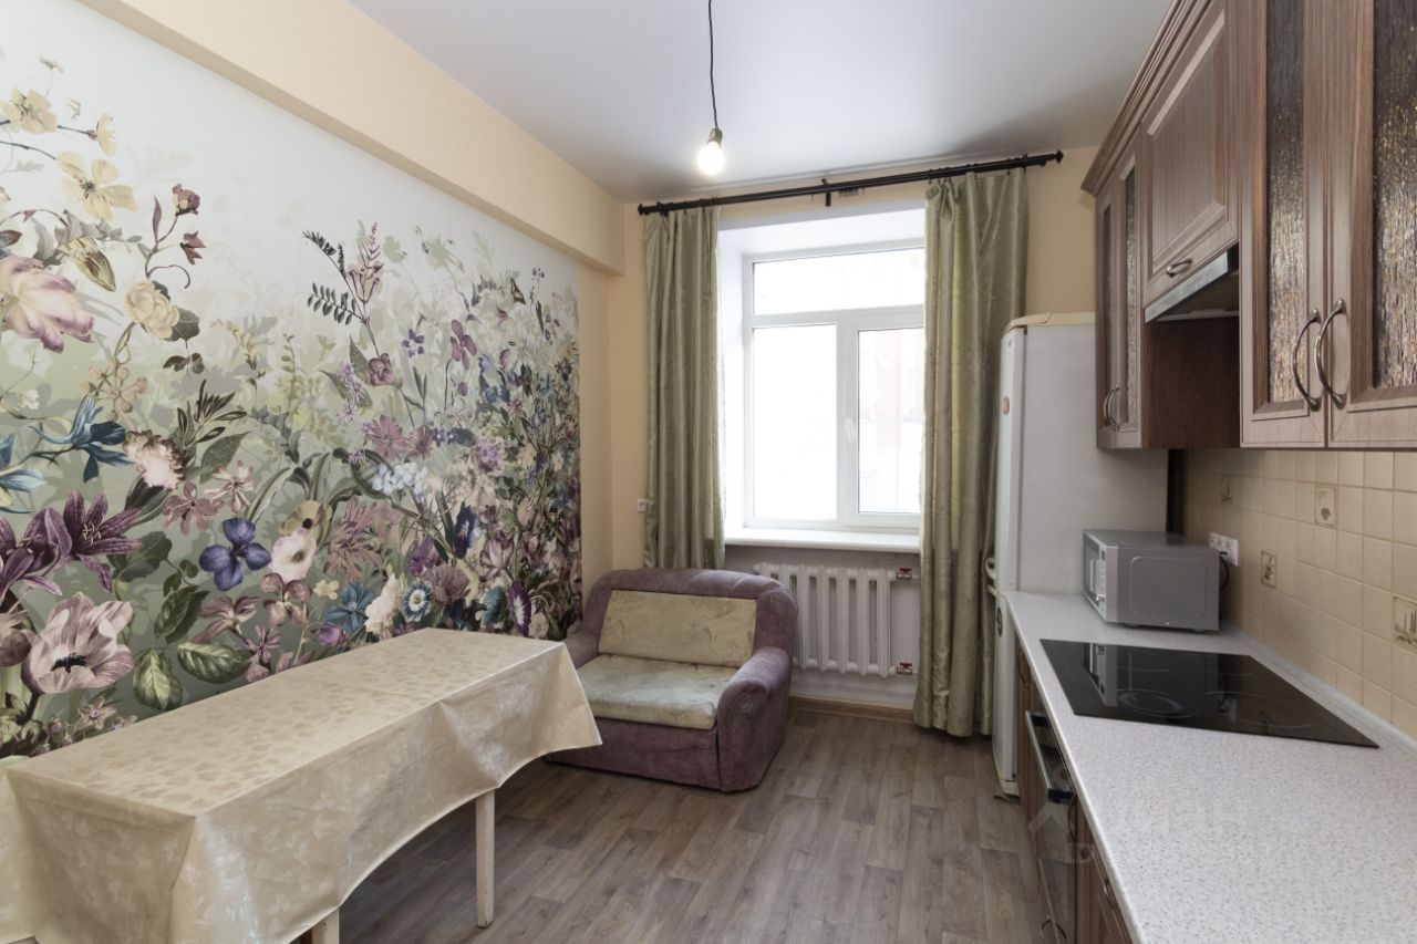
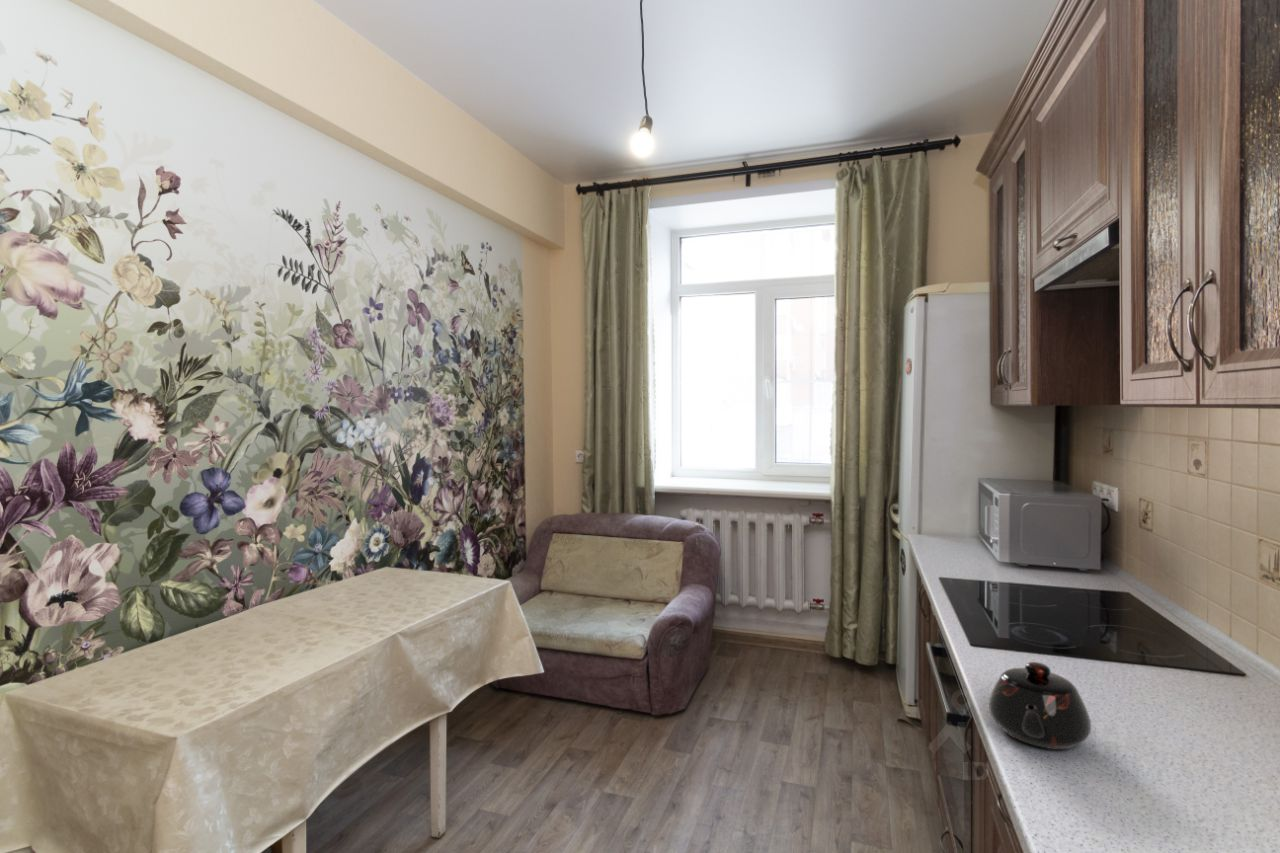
+ teapot [988,661,1092,751]
